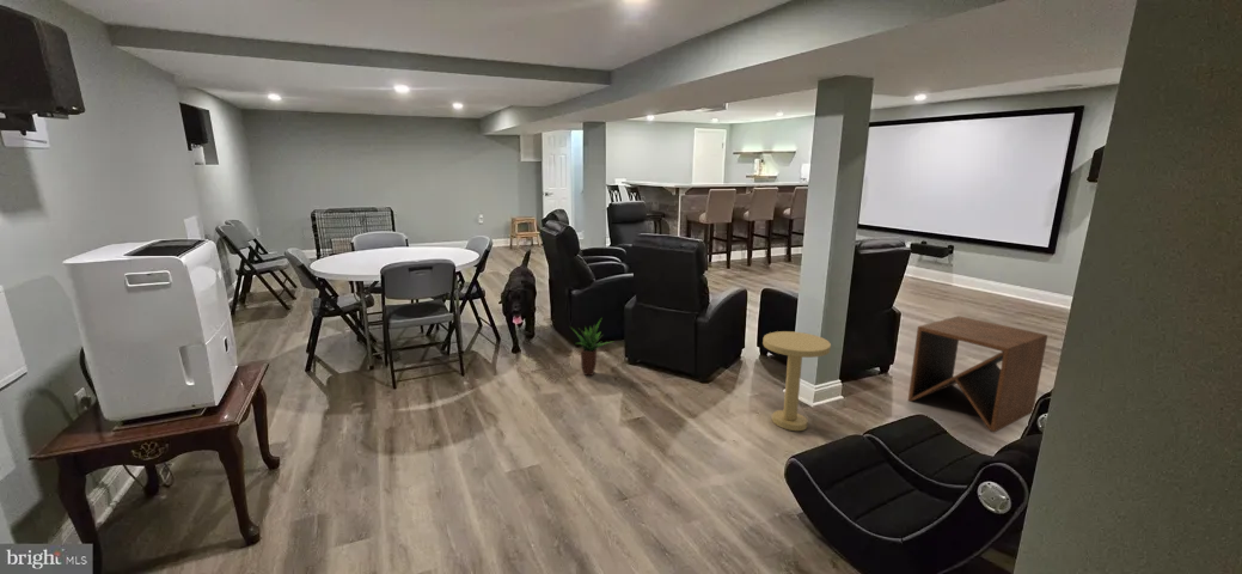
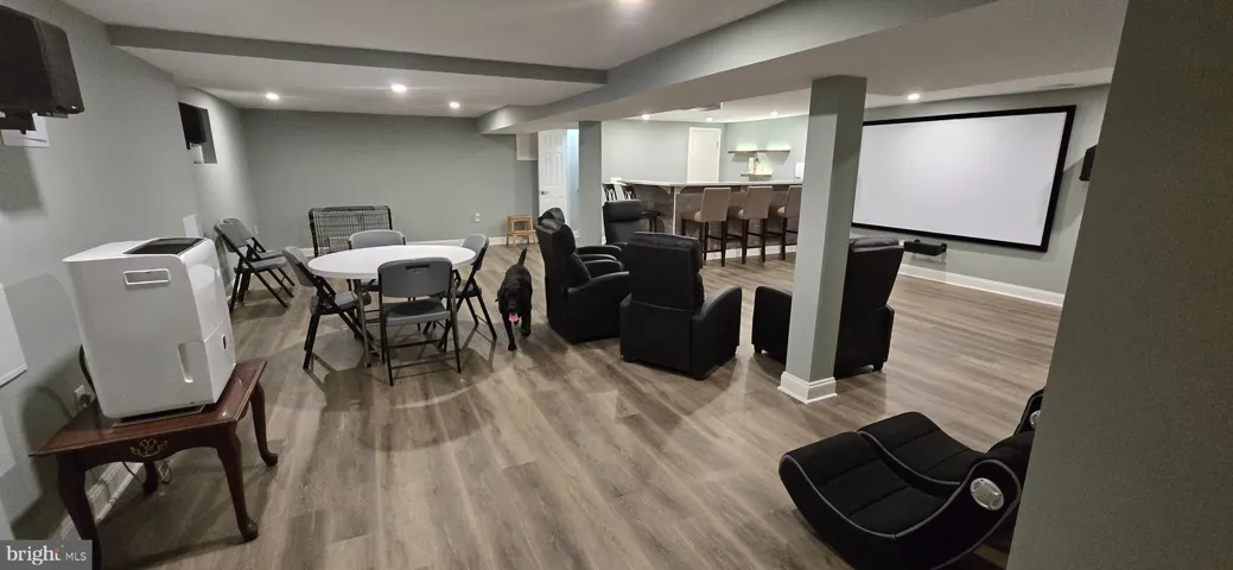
- potted plant [568,316,617,377]
- side table [907,315,1048,433]
- side table [761,330,832,432]
